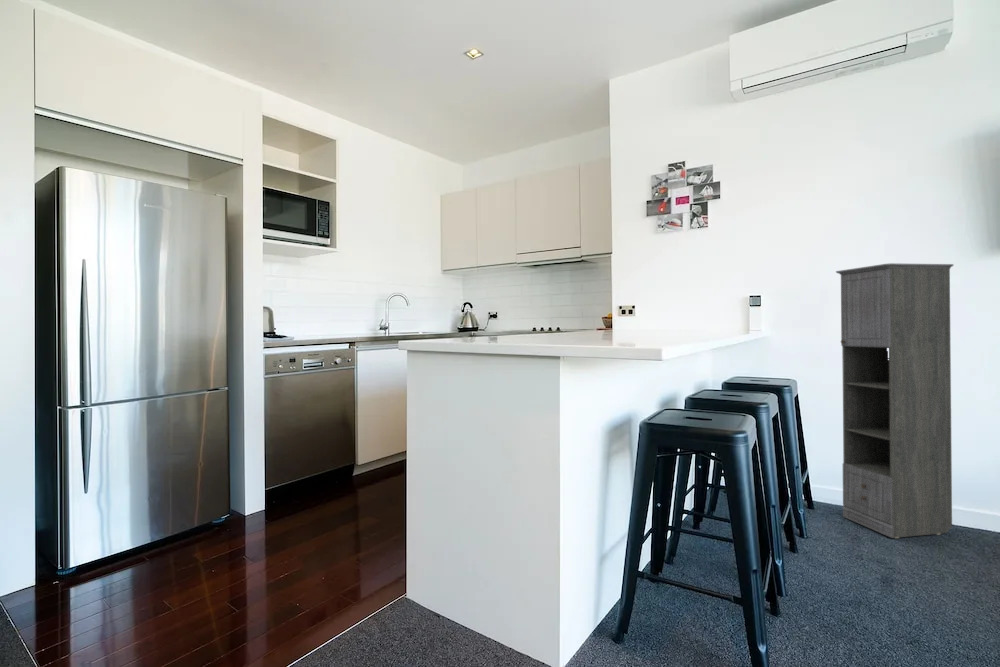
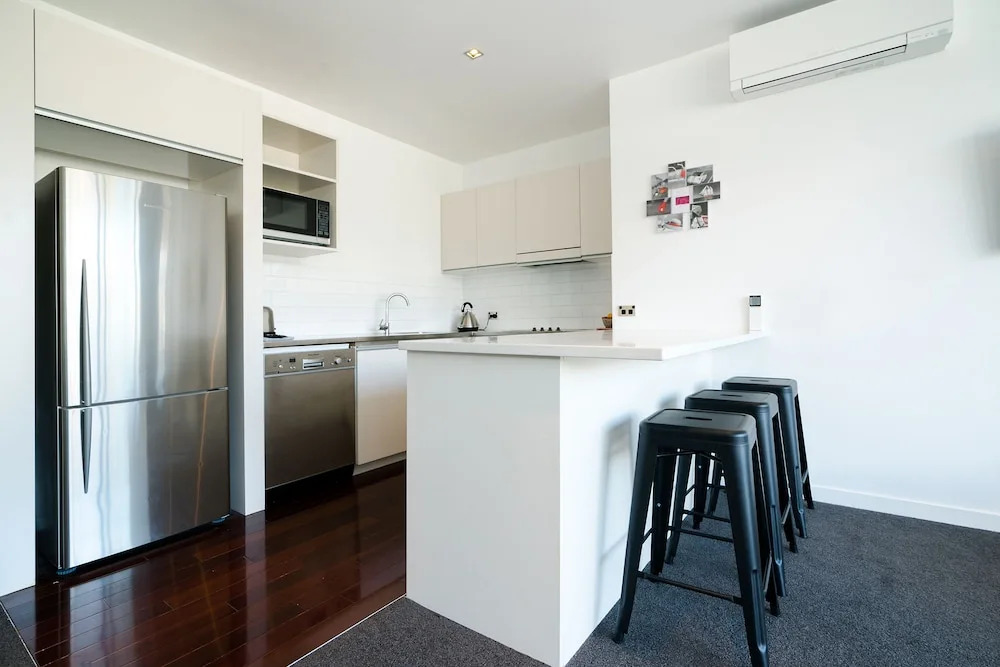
- storage cabinet [835,262,955,539]
